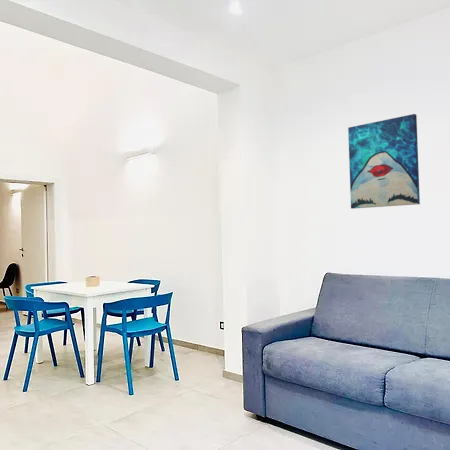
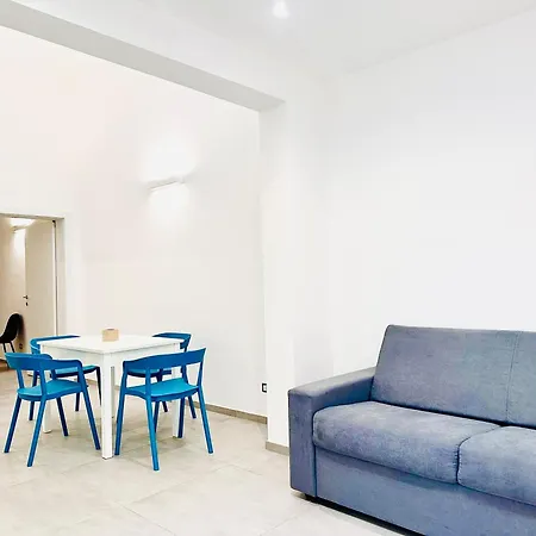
- wall art [347,113,421,210]
